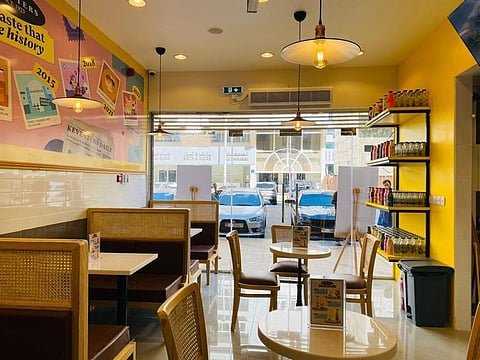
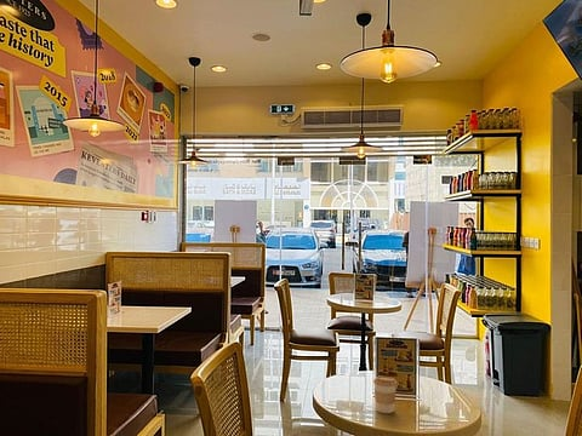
+ coffee cup [372,375,399,414]
